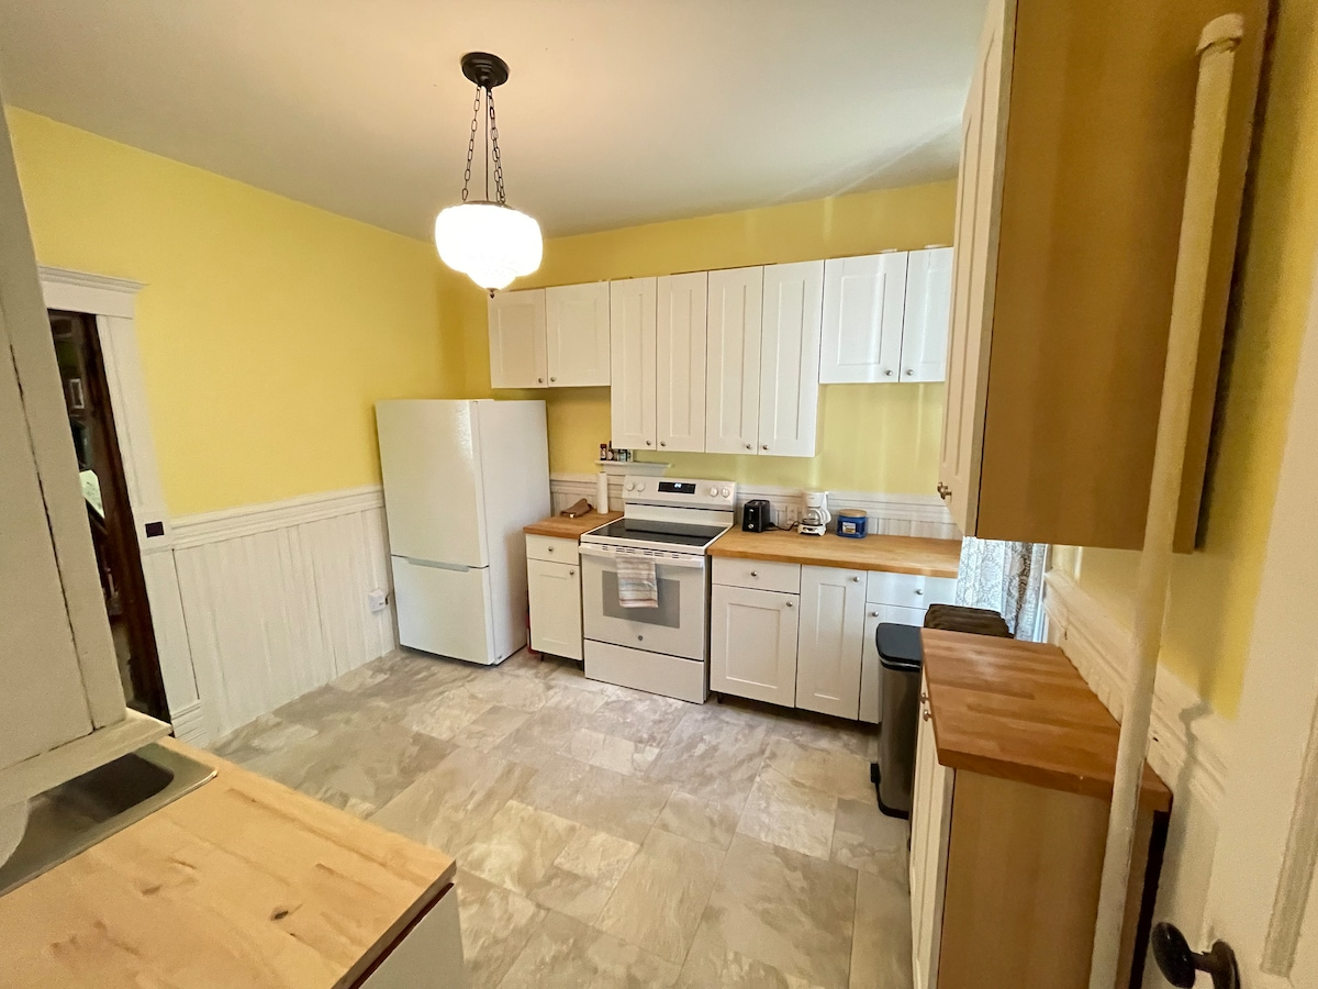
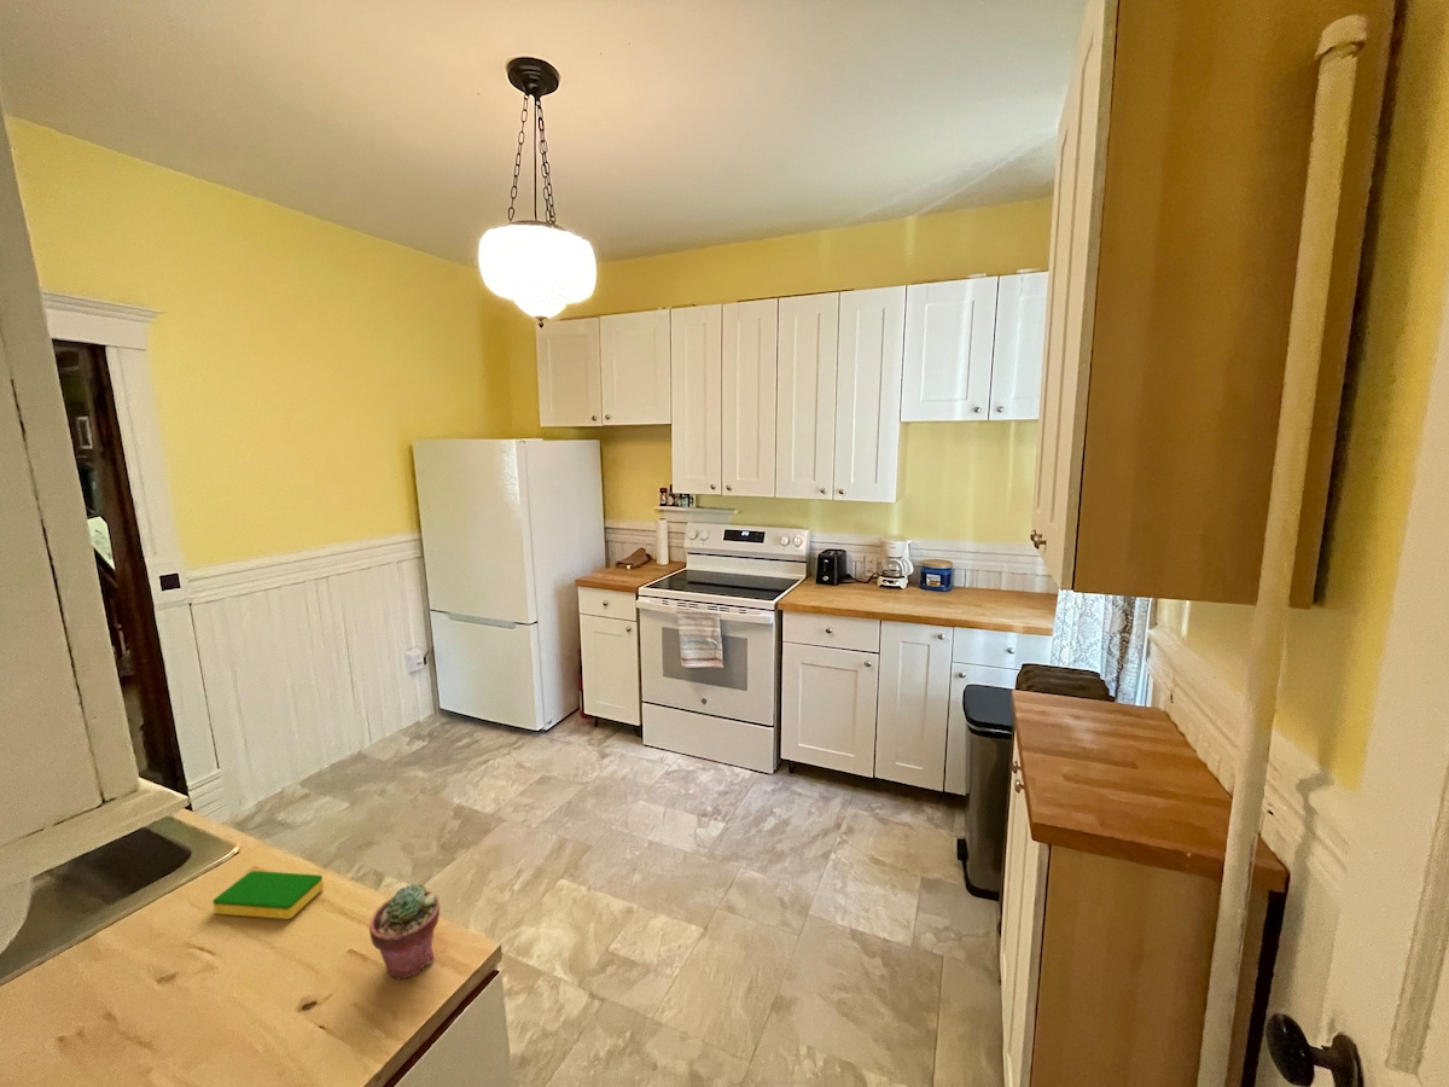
+ potted succulent [368,882,441,980]
+ dish sponge [211,870,325,920]
